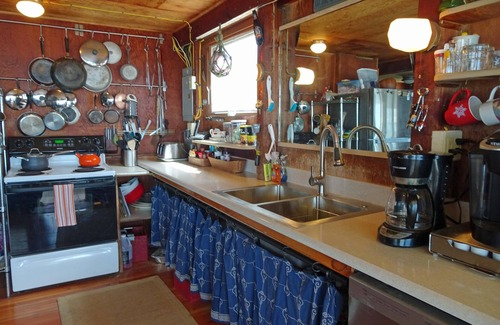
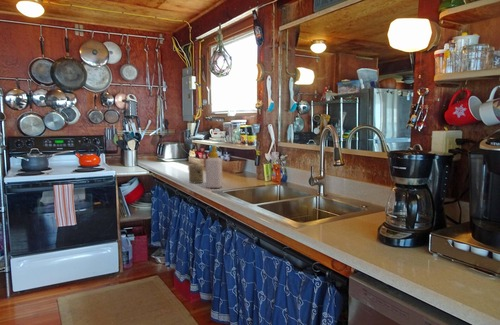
+ soap bottle [205,145,223,189]
+ jar [187,163,205,184]
